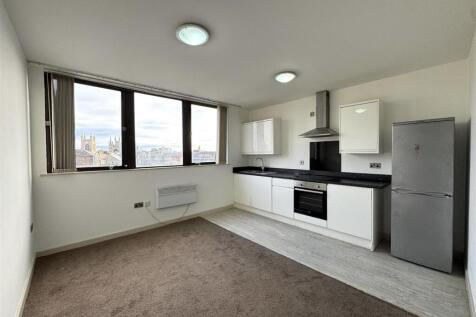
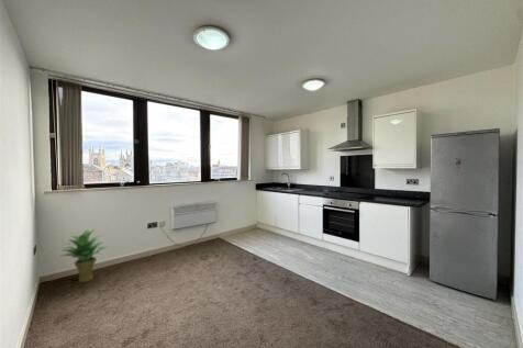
+ potted plant [60,228,109,283]
